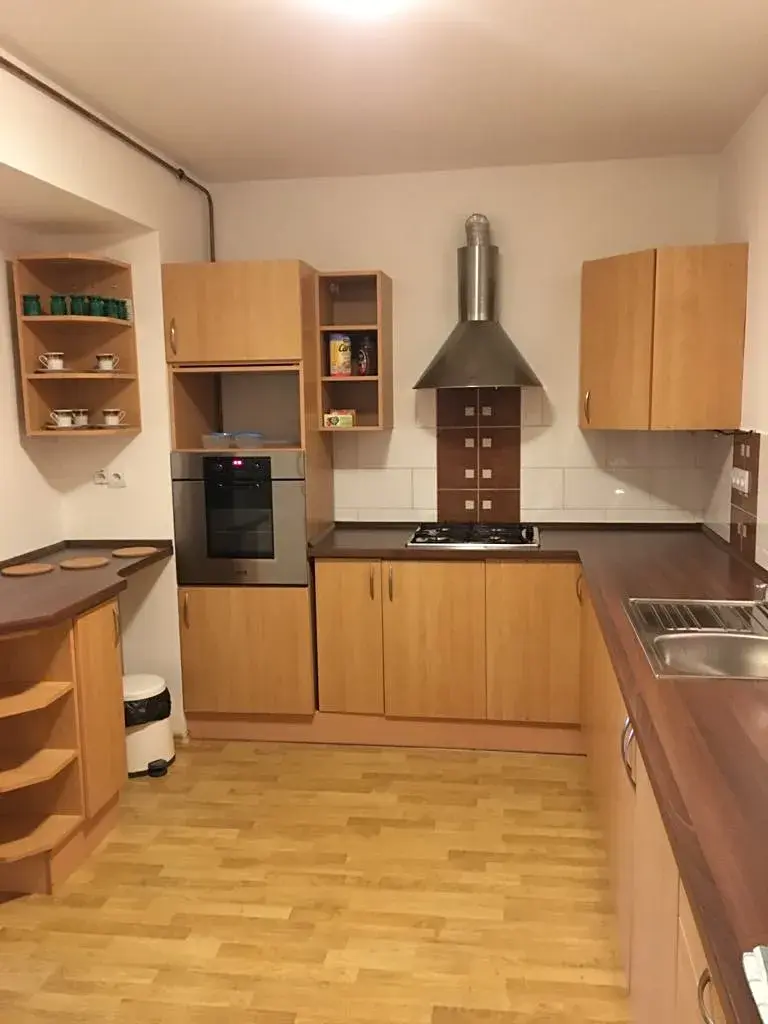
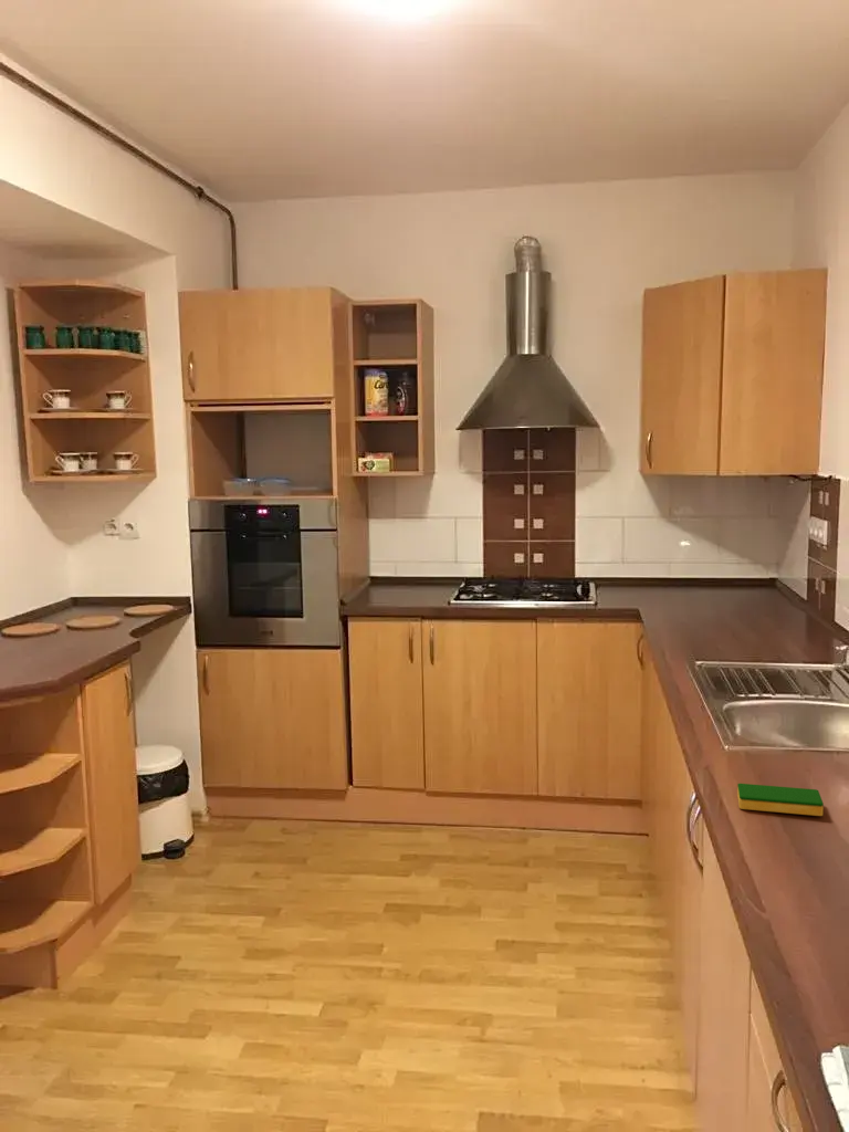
+ dish sponge [736,783,825,817]
